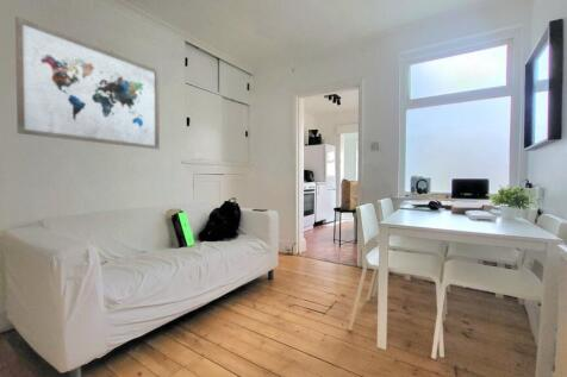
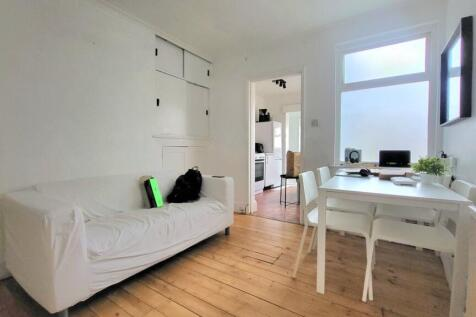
- wall art [14,15,161,151]
